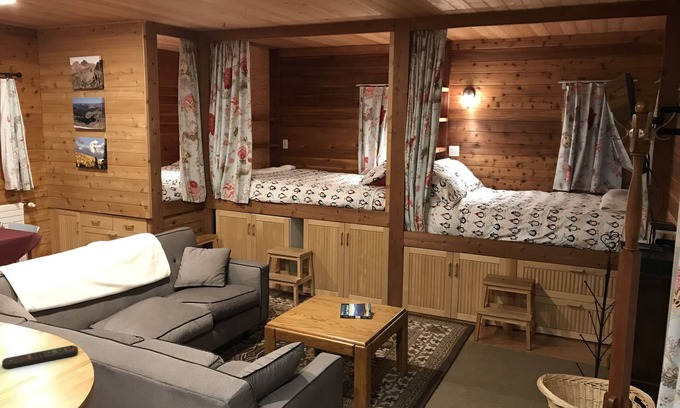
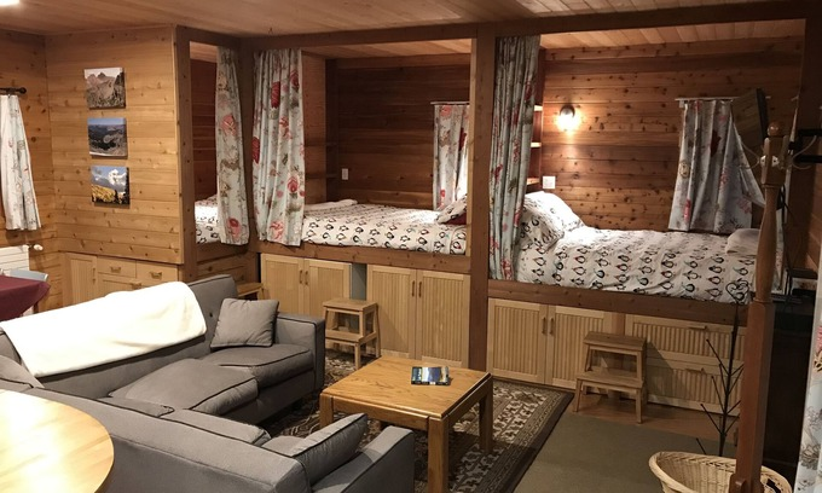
- remote control [1,344,79,370]
